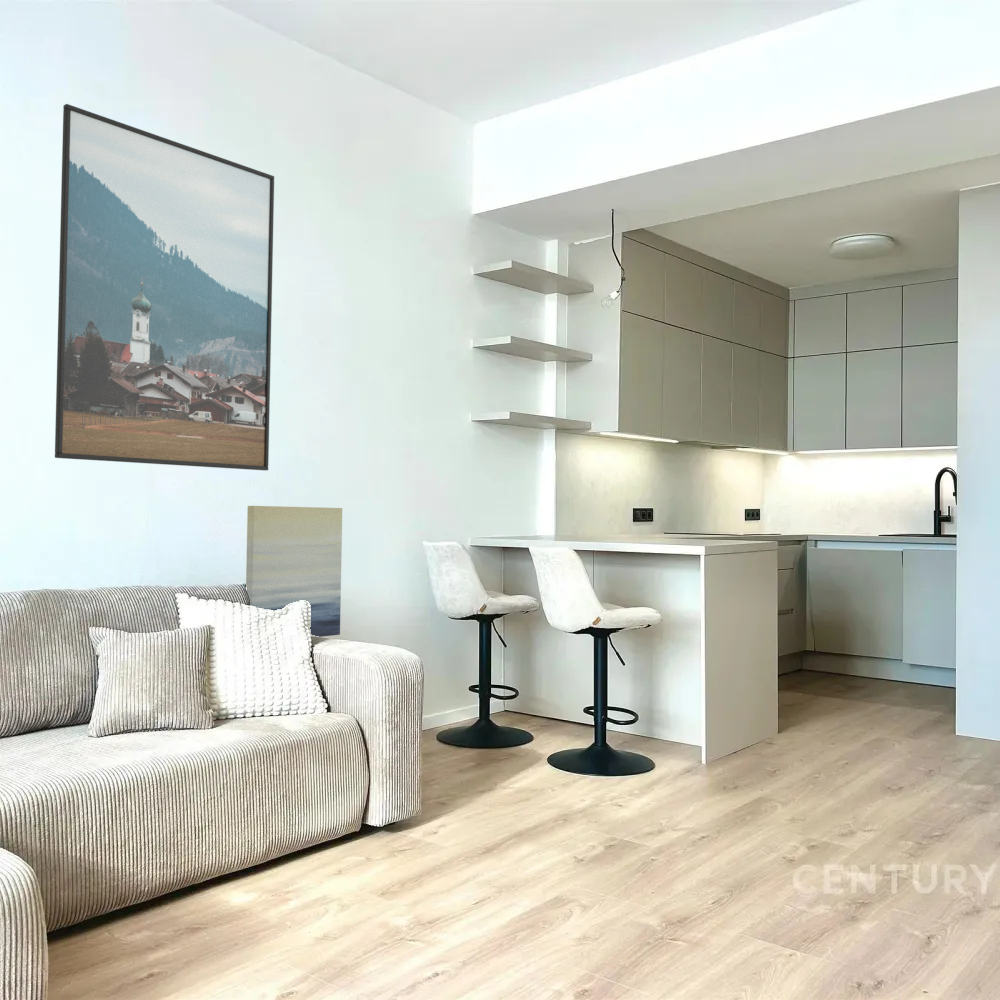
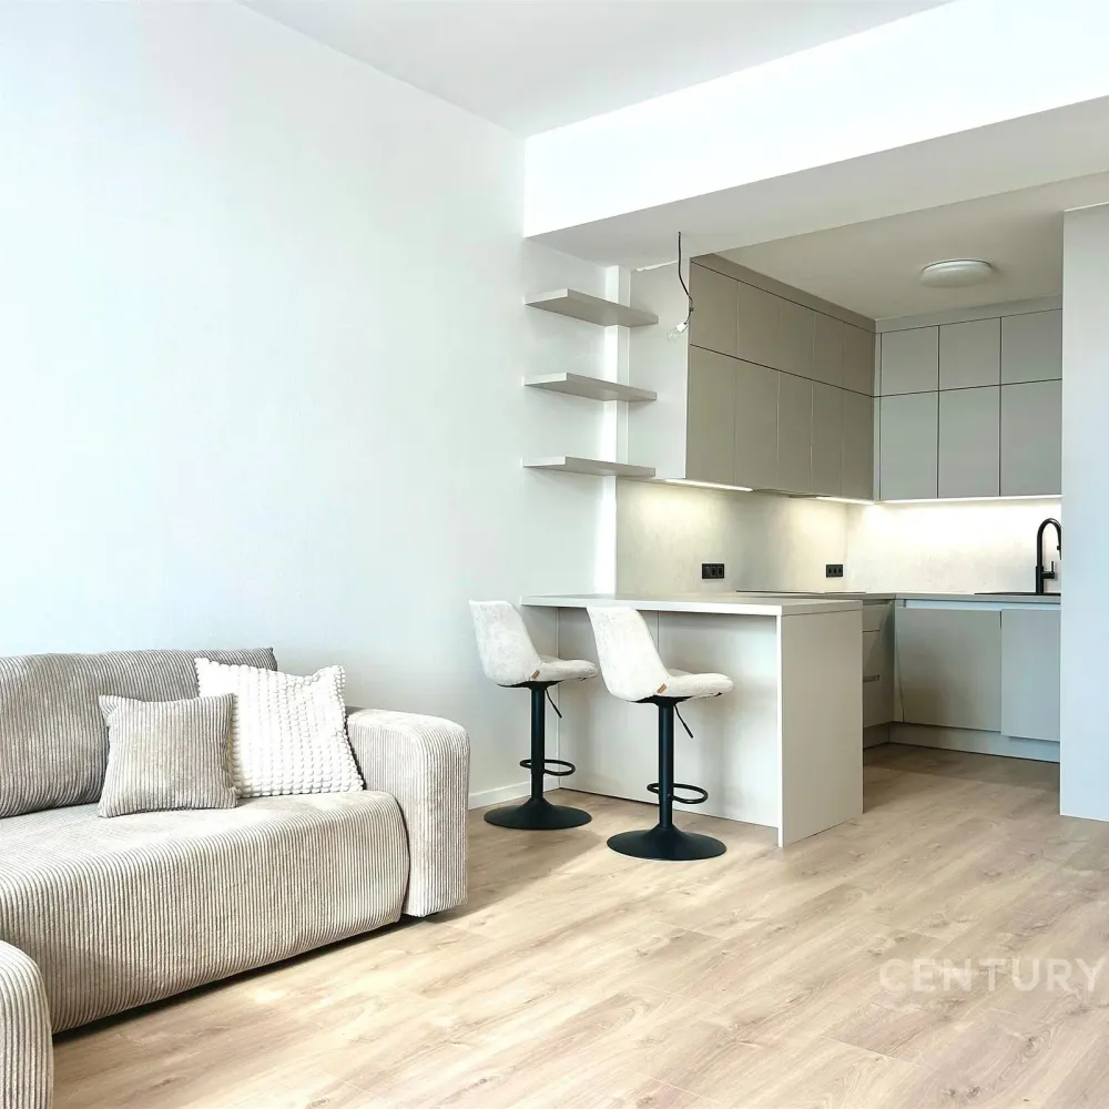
- wall art [245,505,343,638]
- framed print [54,103,275,471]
